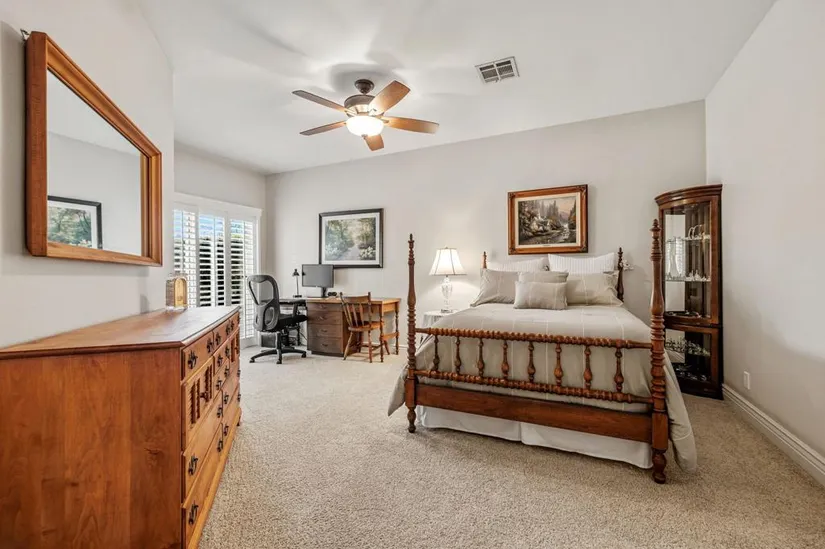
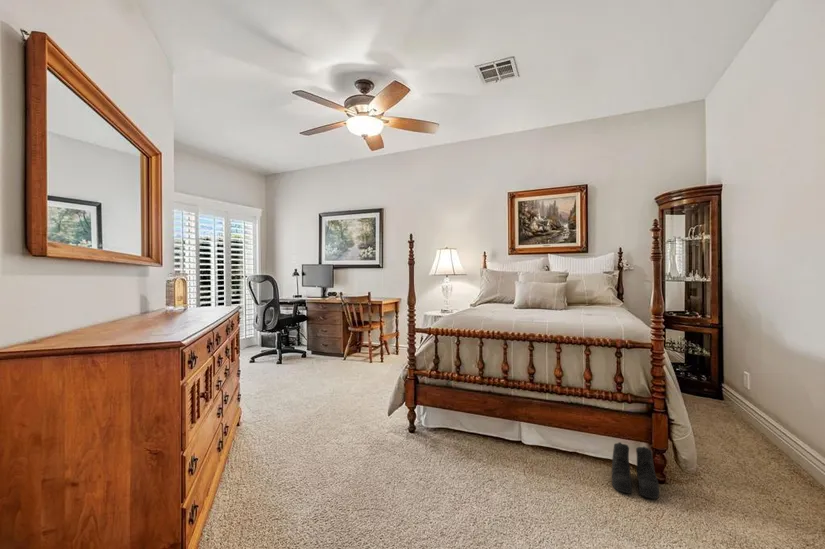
+ boots [611,441,660,500]
